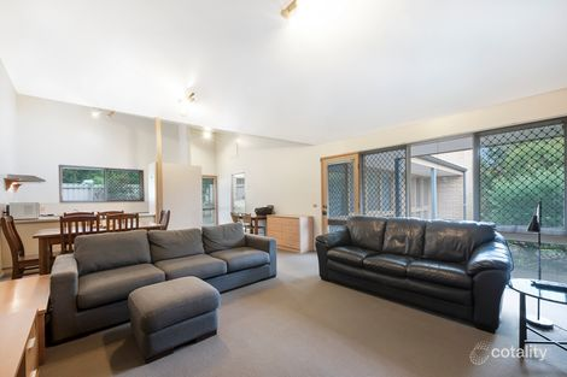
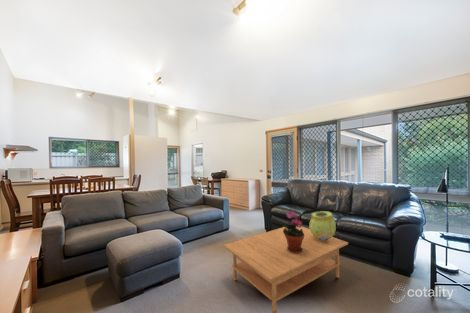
+ coffee table [222,225,349,313]
+ decorative container [308,210,337,241]
+ potted plant [281,210,304,253]
